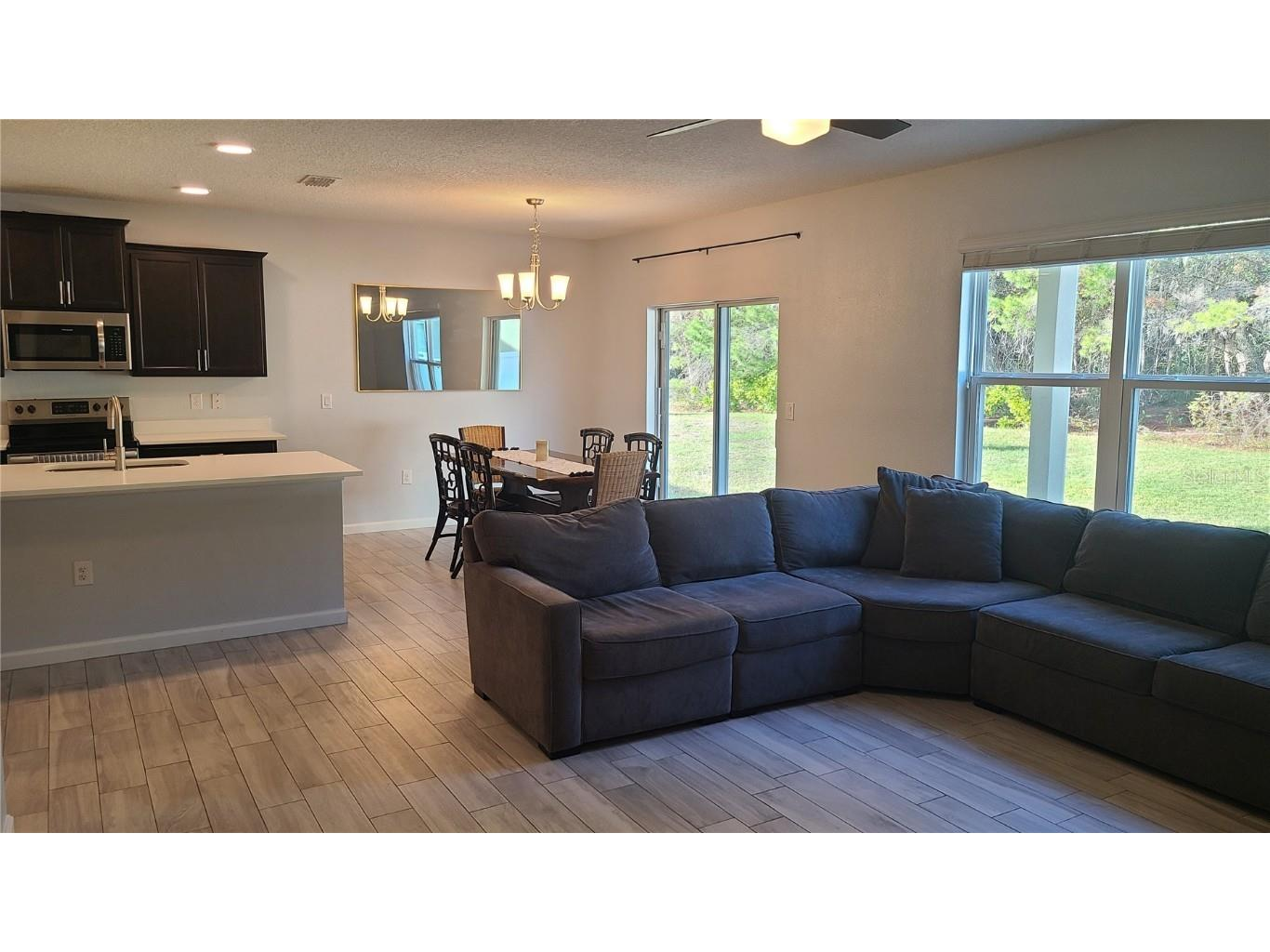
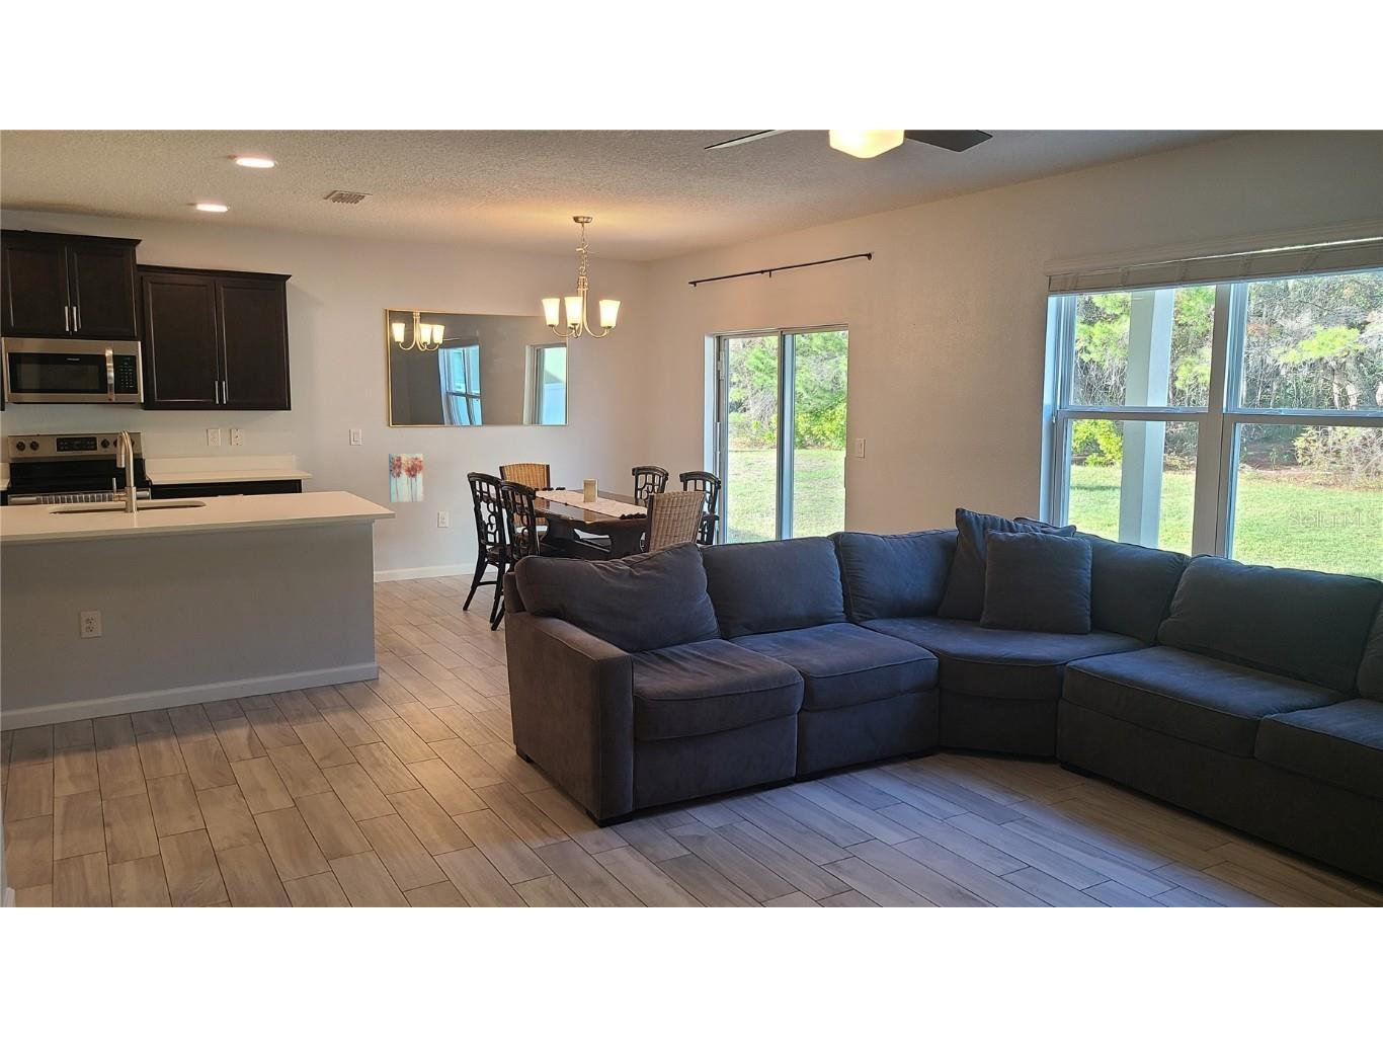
+ wall art [388,452,425,503]
